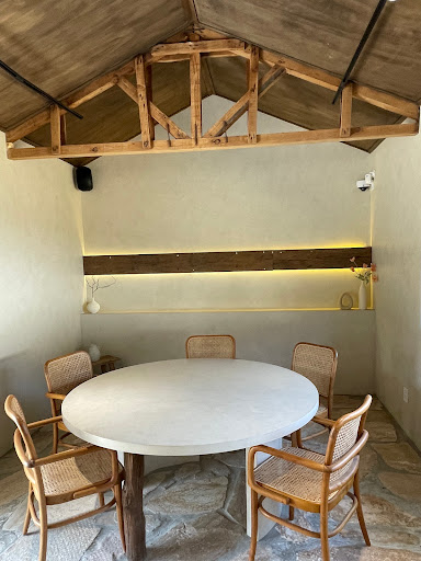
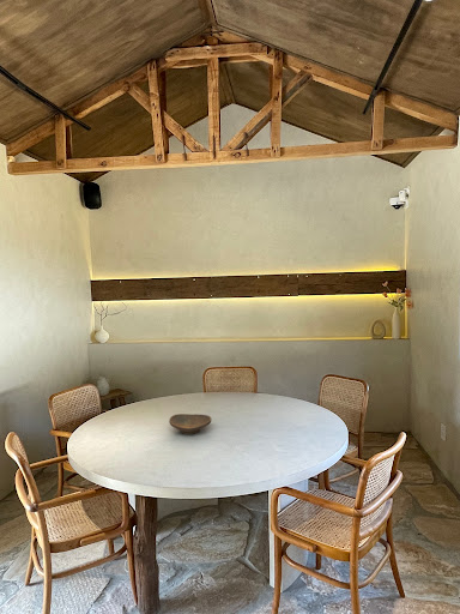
+ decorative bowl [168,413,212,435]
